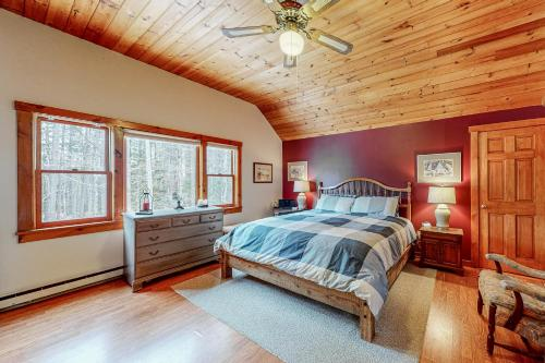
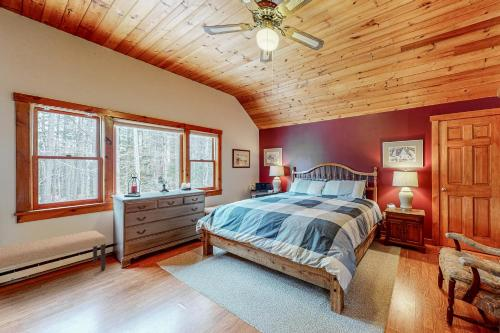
+ bench [0,230,108,271]
